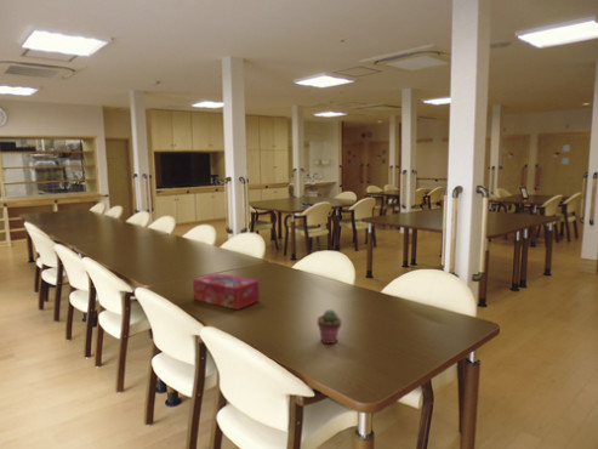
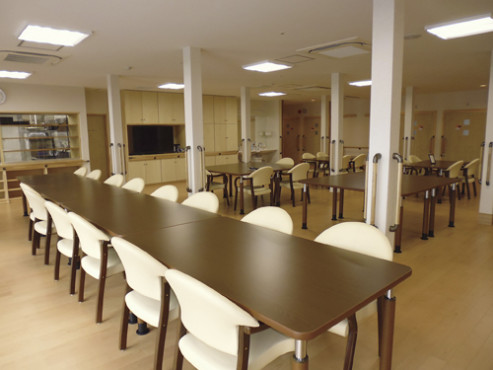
- tissue box [192,272,261,311]
- potted succulent [317,308,343,345]
